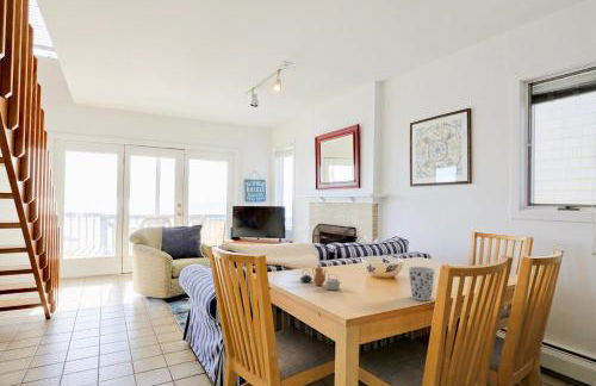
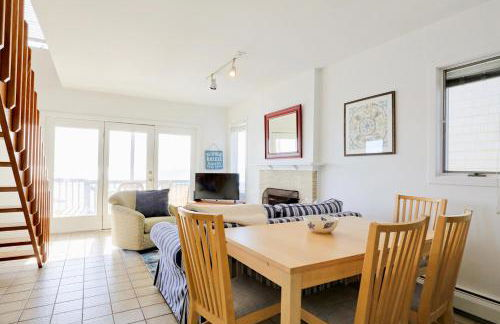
- cup [406,266,436,301]
- teapot [299,264,342,292]
